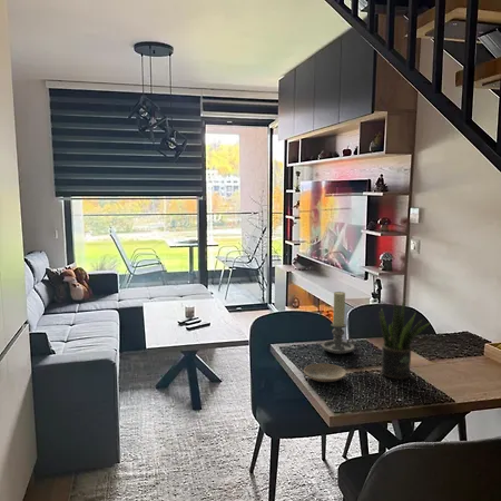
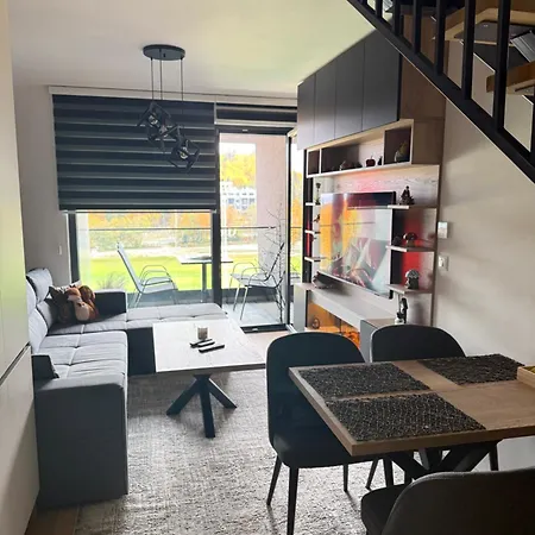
- potted plant [379,301,431,380]
- candle holder [321,291,355,355]
- plate [303,363,347,383]
